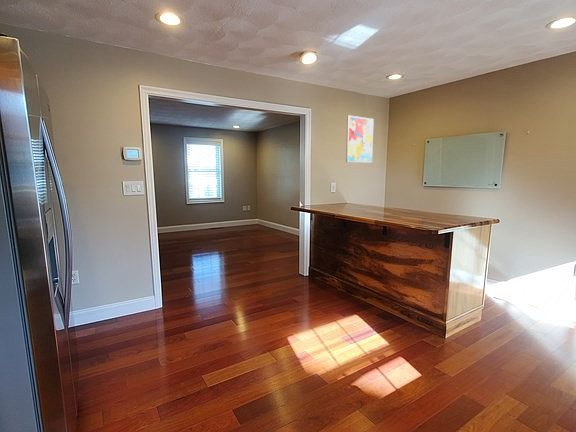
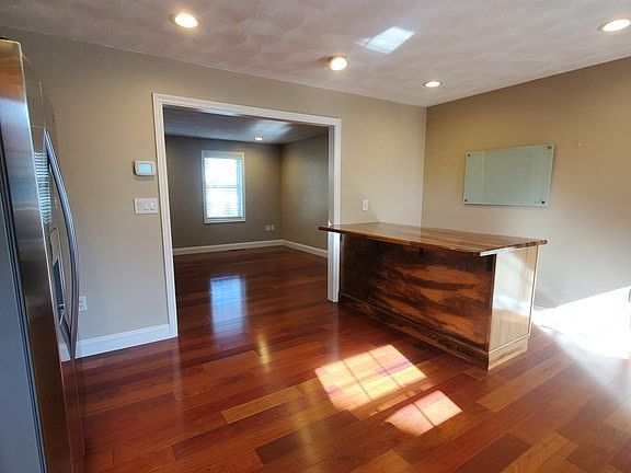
- wall art [345,114,375,164]
